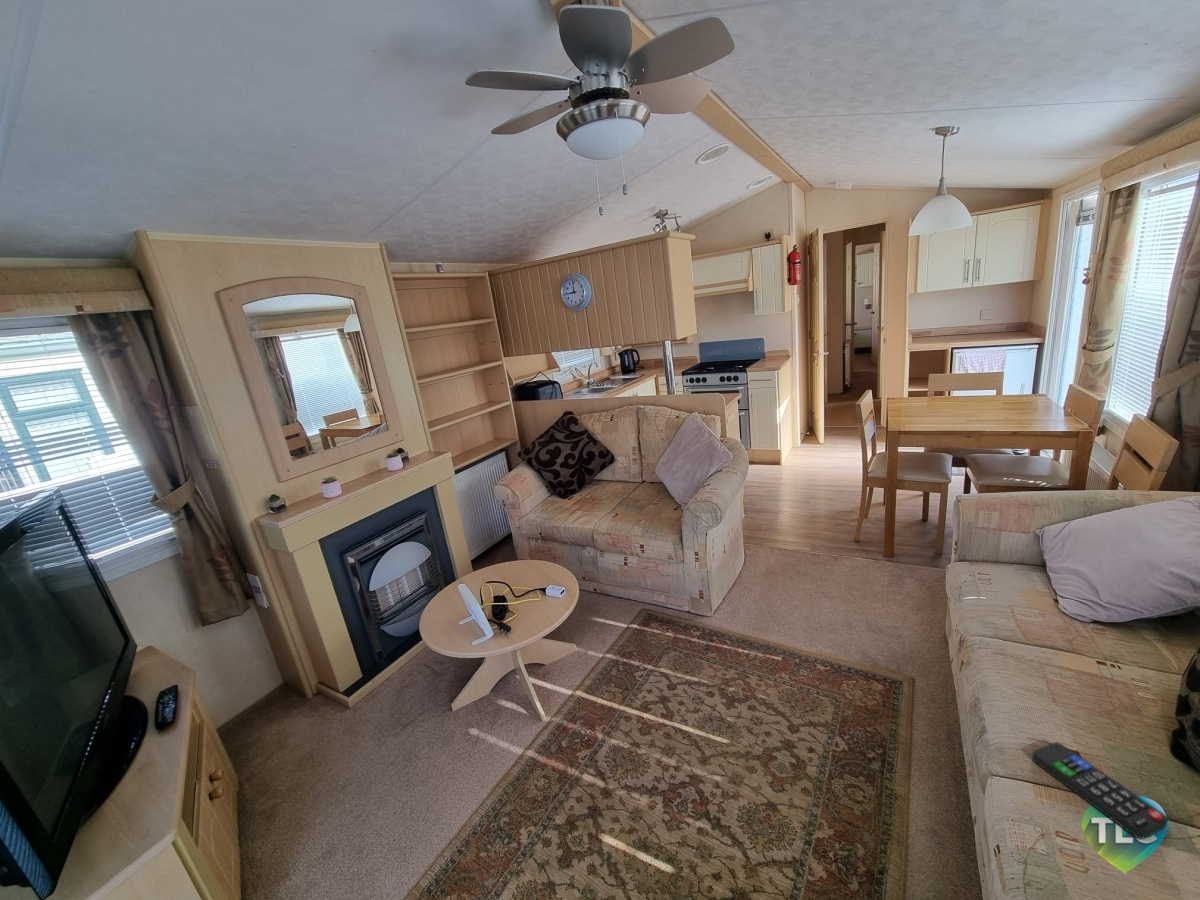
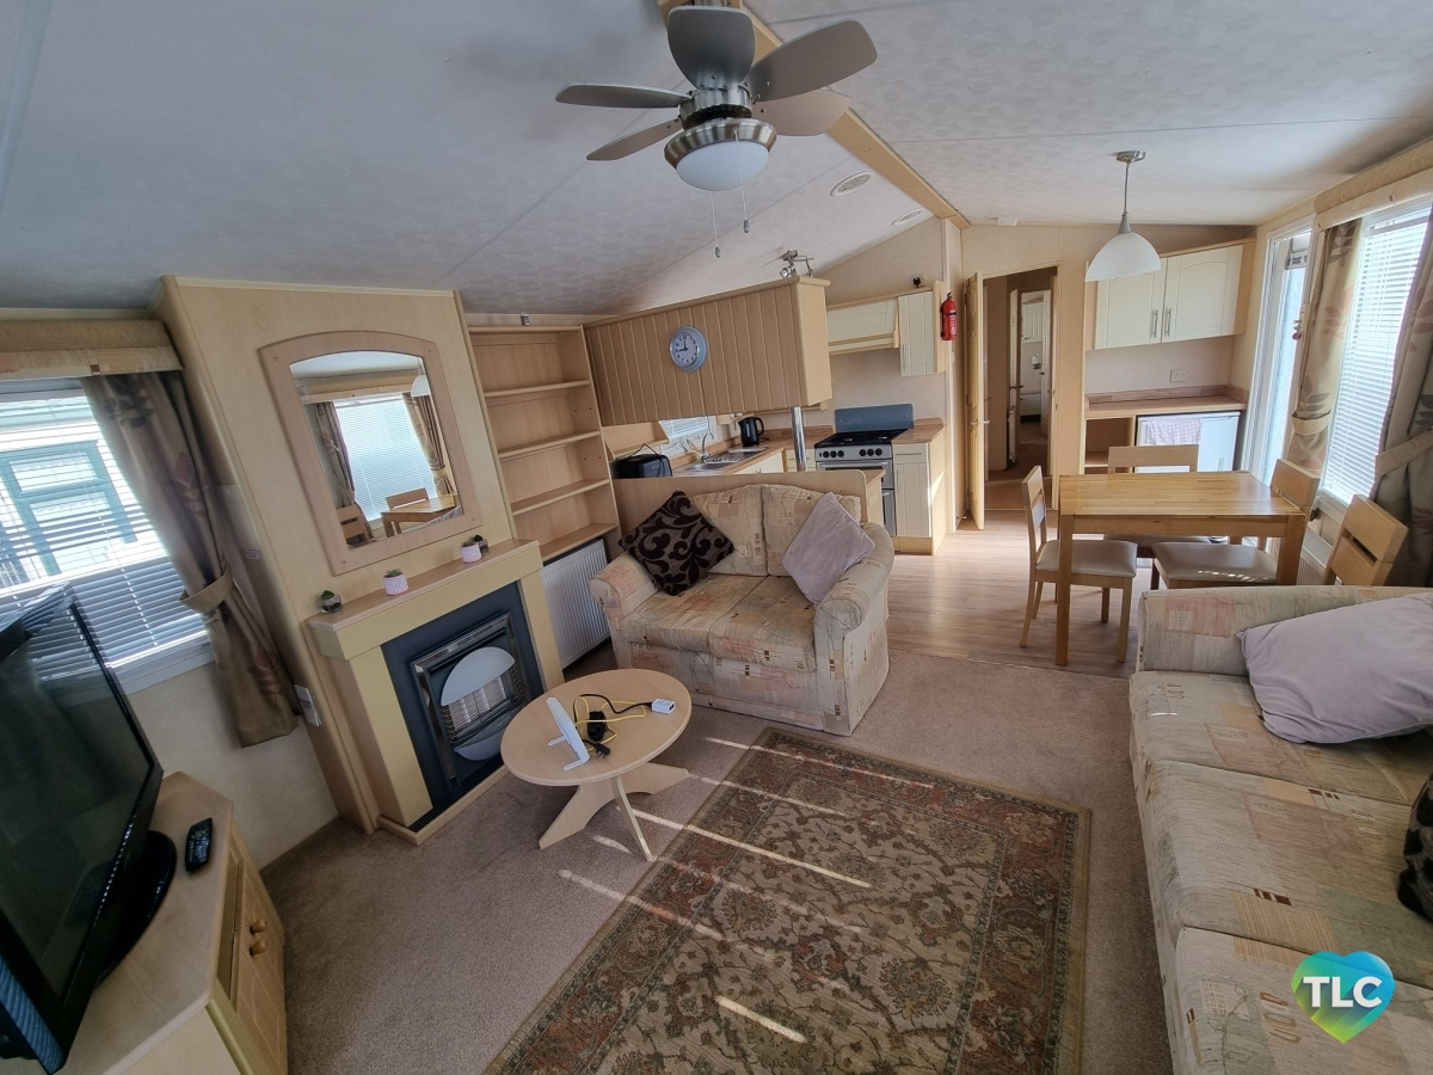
- remote control [1031,741,1169,840]
